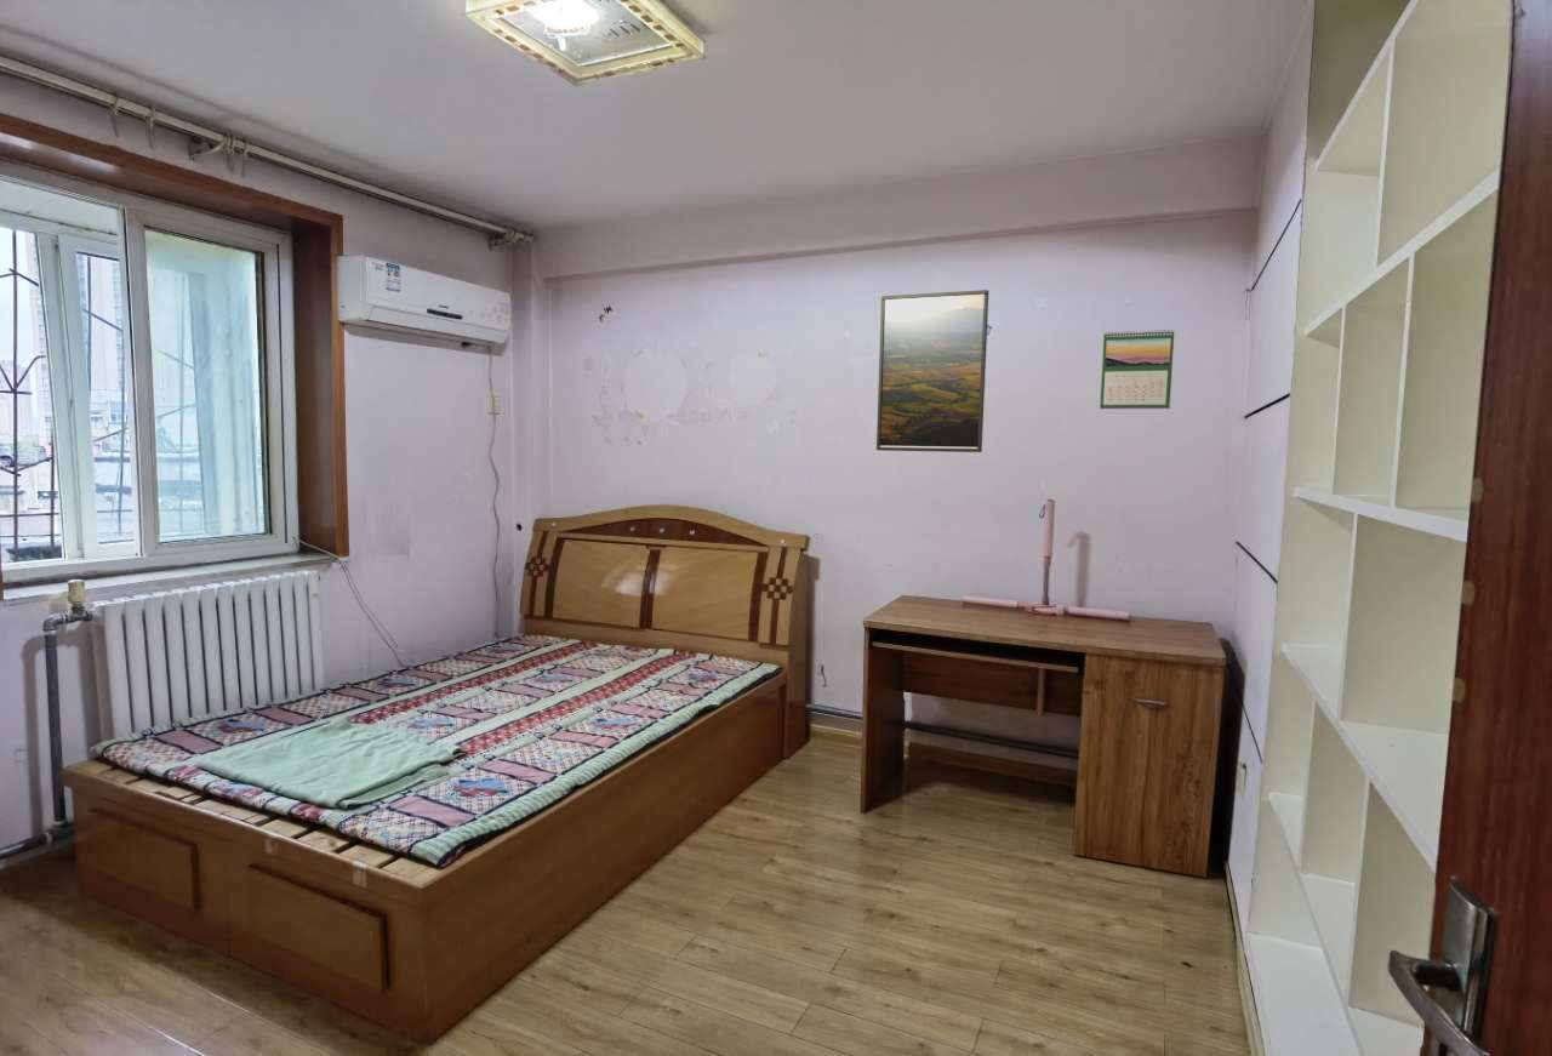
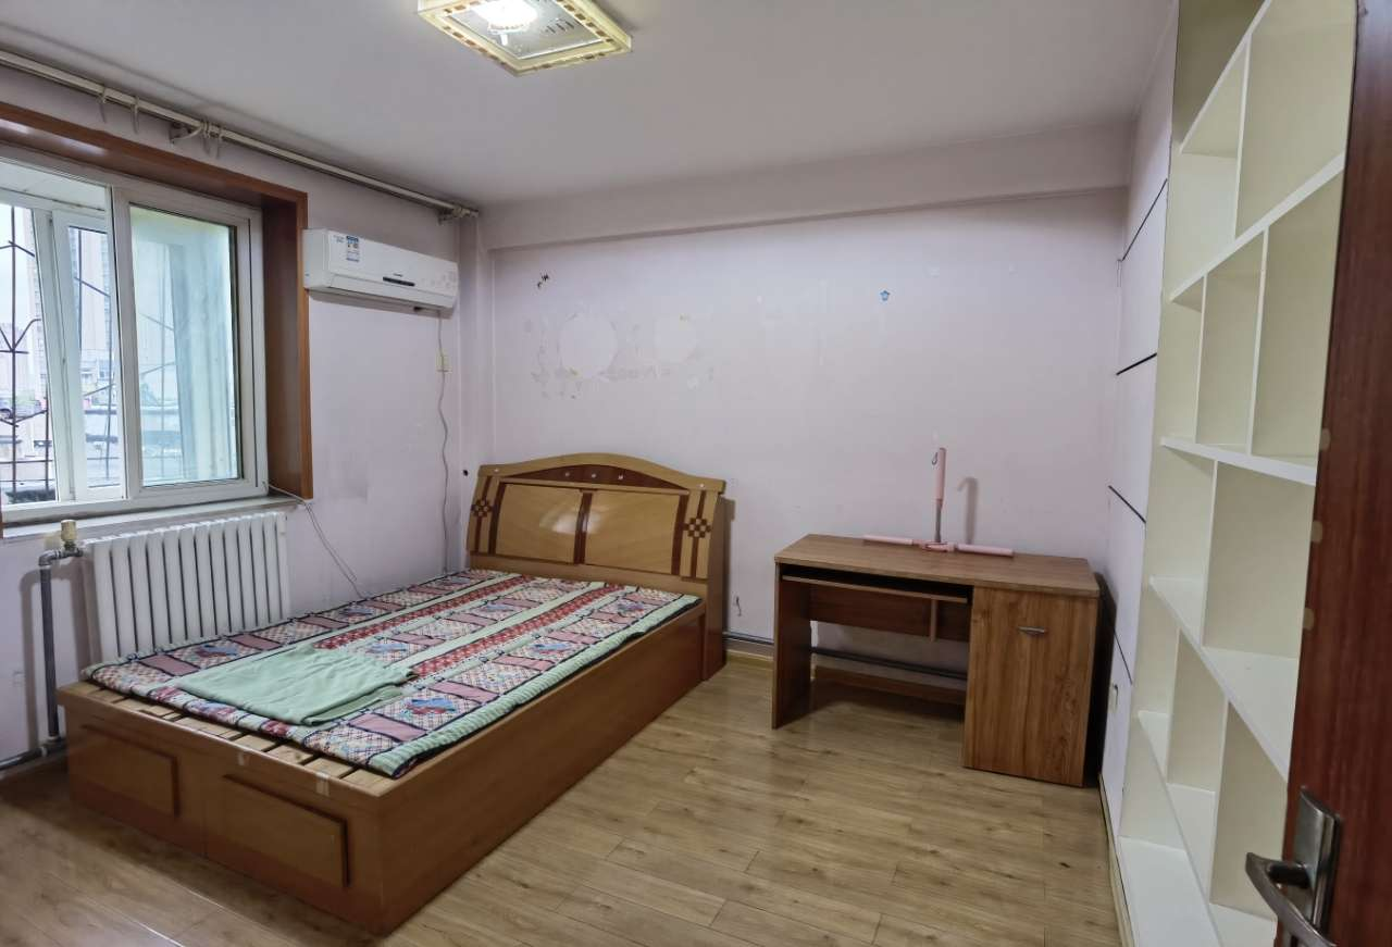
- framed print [875,289,989,453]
- calendar [1099,329,1175,410]
